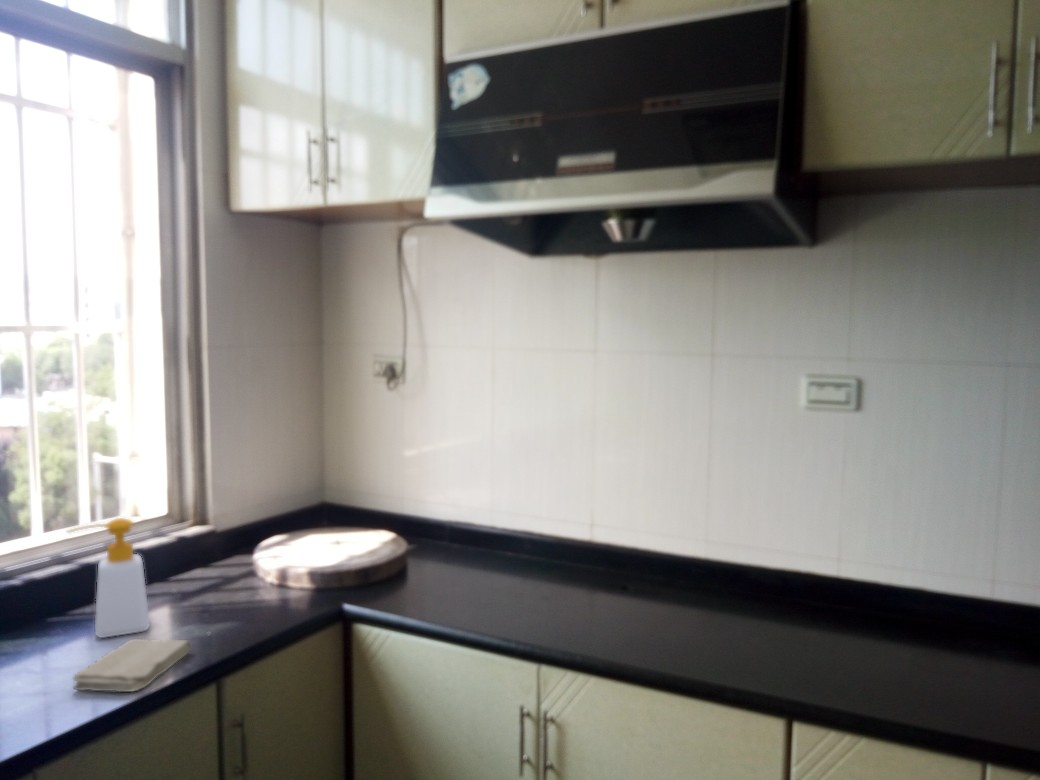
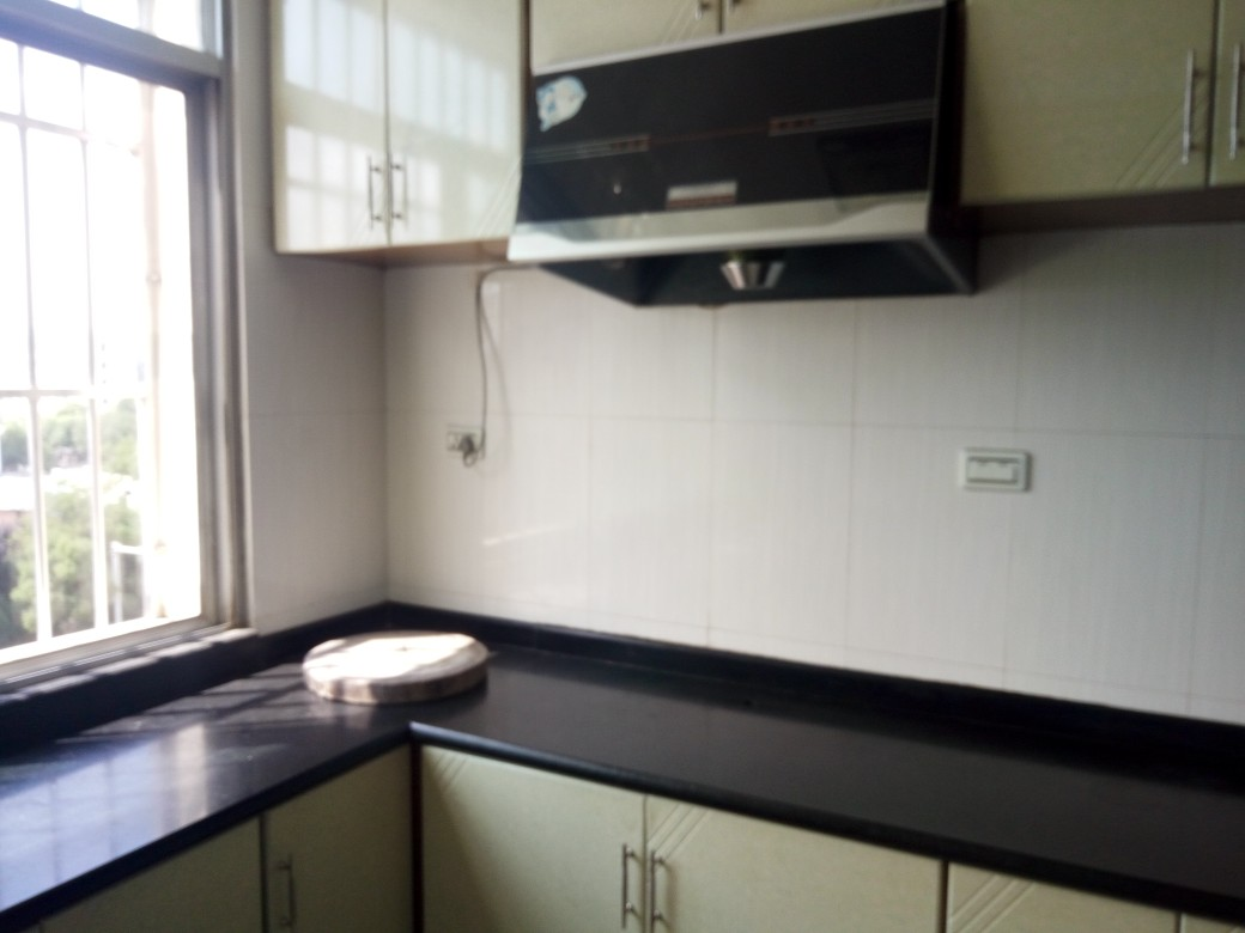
- washcloth [72,638,192,693]
- soap bottle [66,517,151,639]
